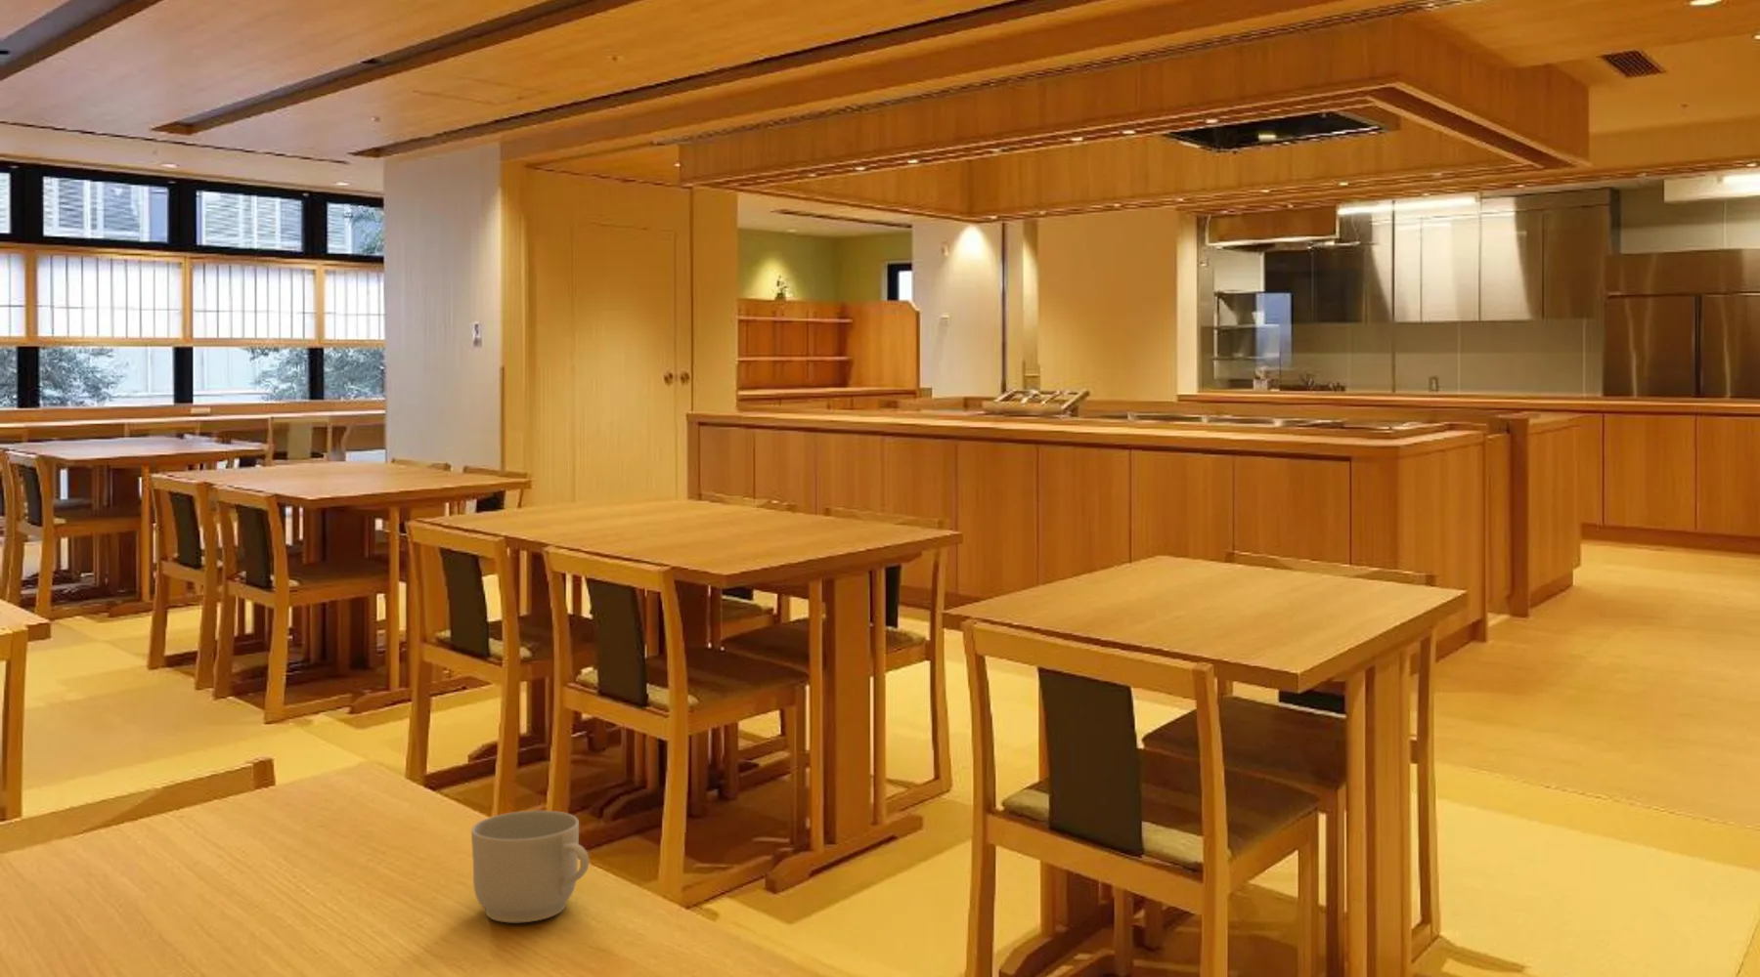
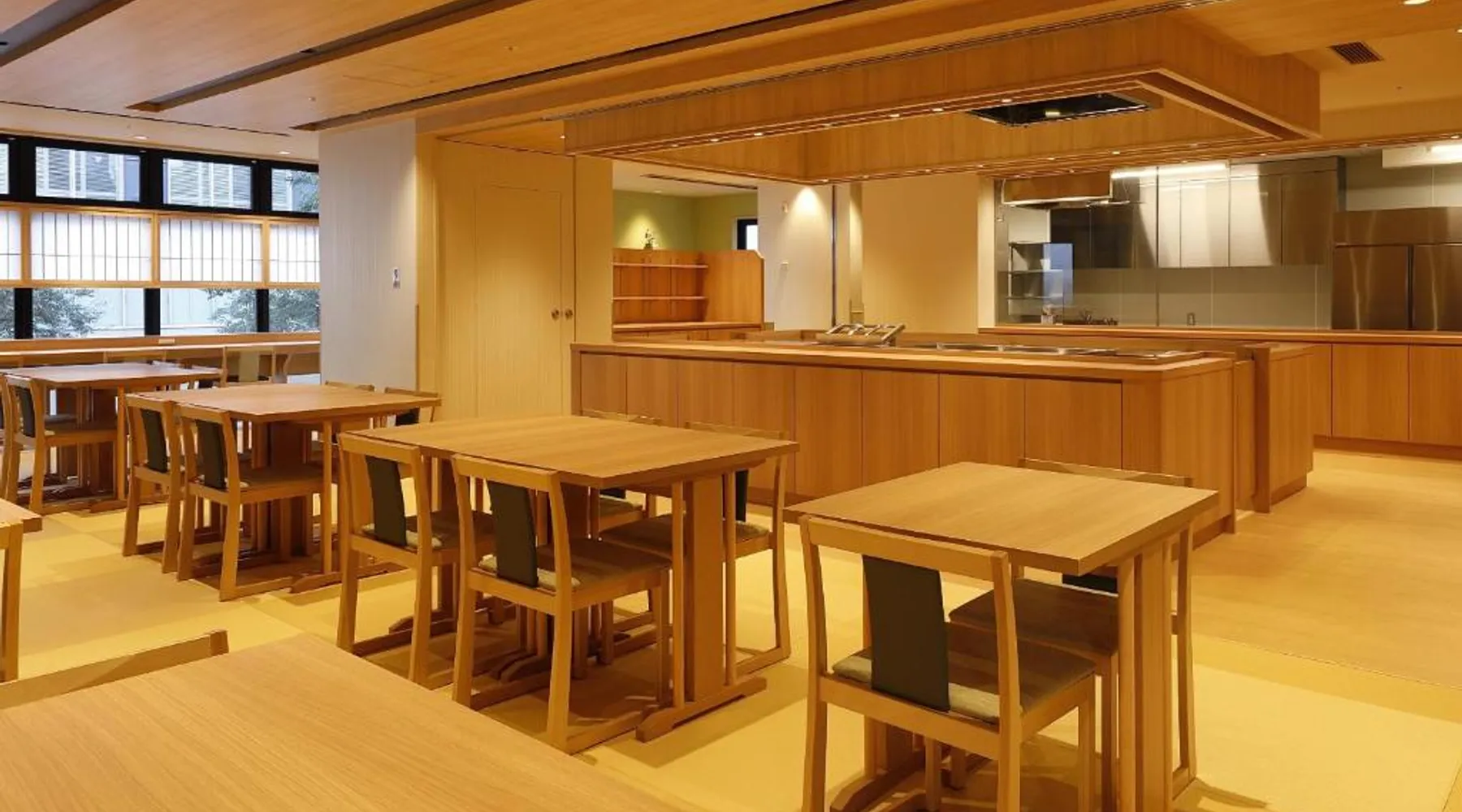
- mug [471,810,590,923]
